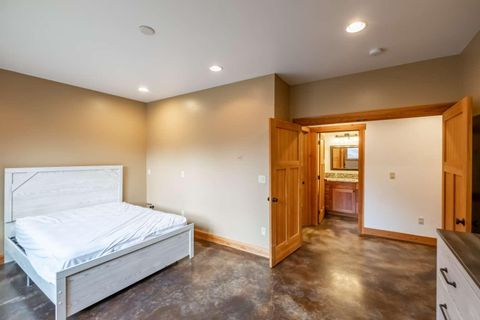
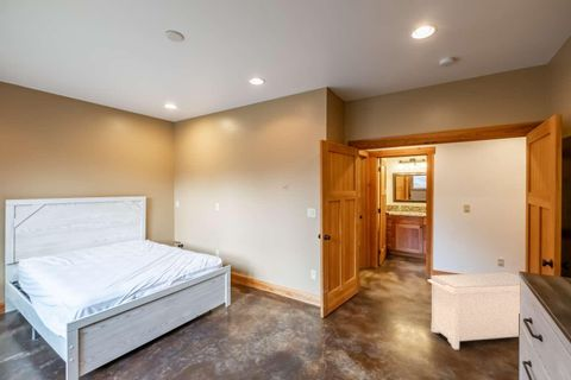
+ bench [426,272,521,350]
